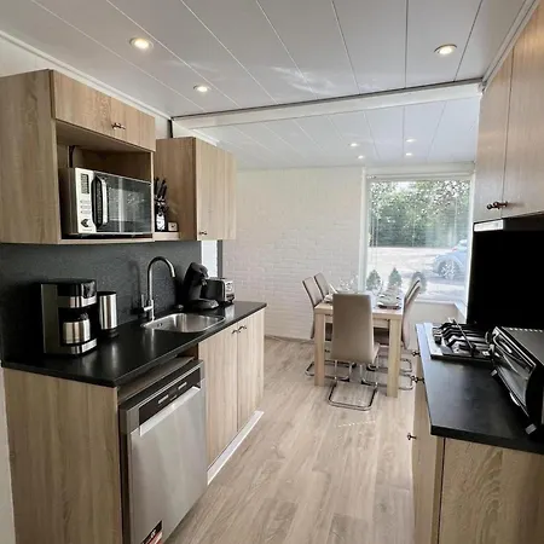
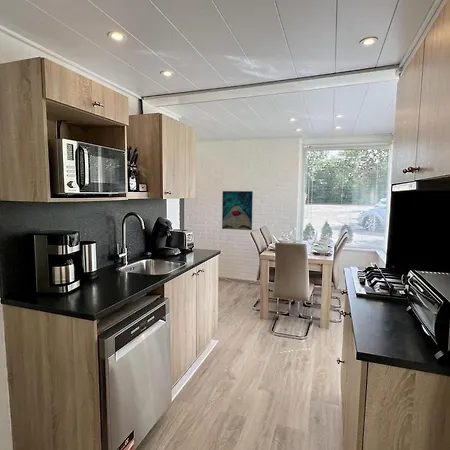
+ wall art [221,190,254,231]
